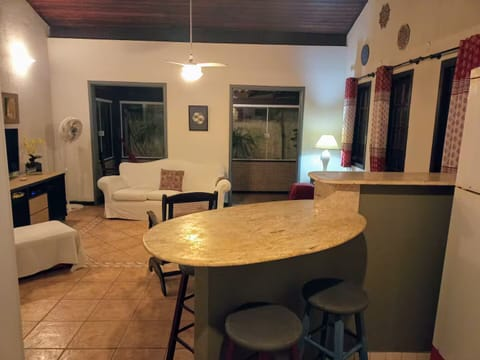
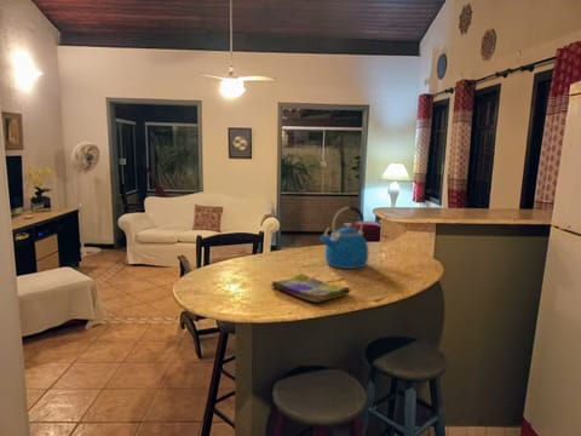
+ dish towel [270,272,351,304]
+ kettle [318,205,369,270]
